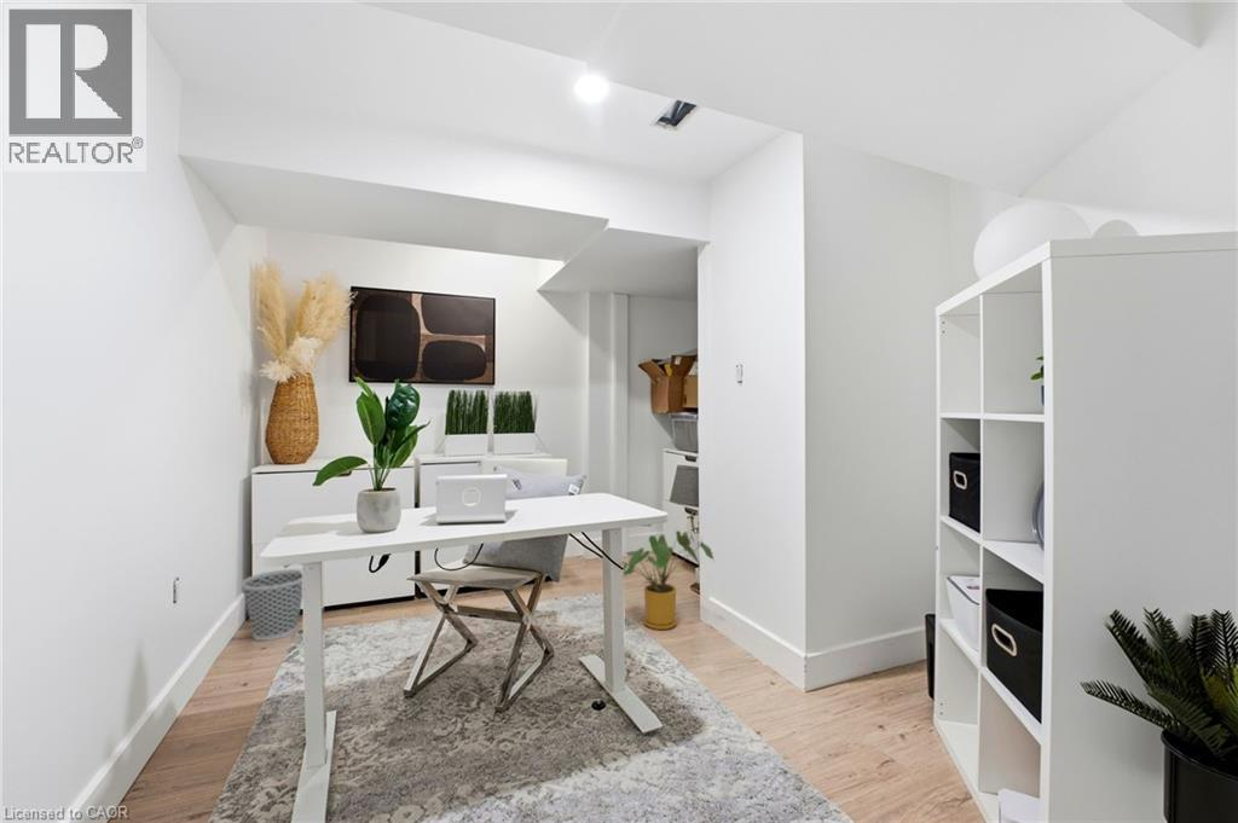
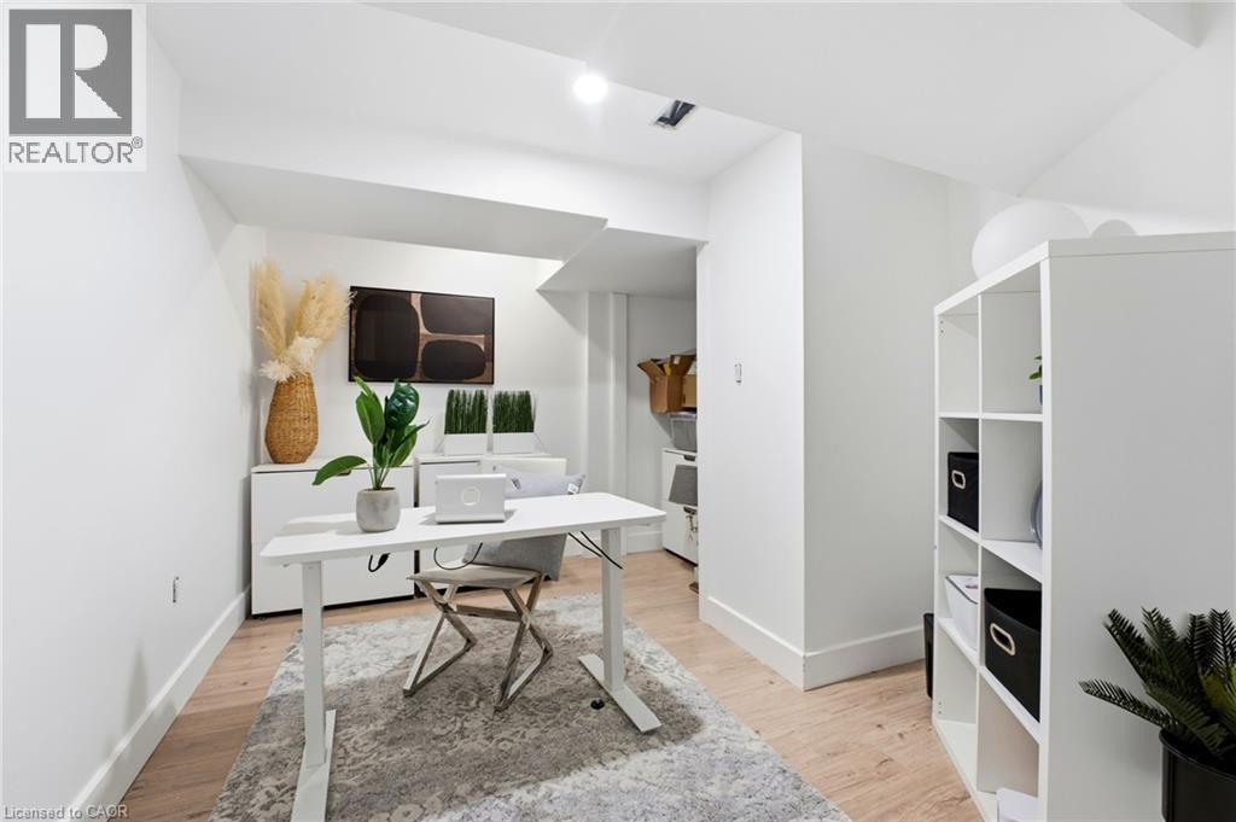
- house plant [621,529,715,631]
- wastebasket [239,568,303,642]
